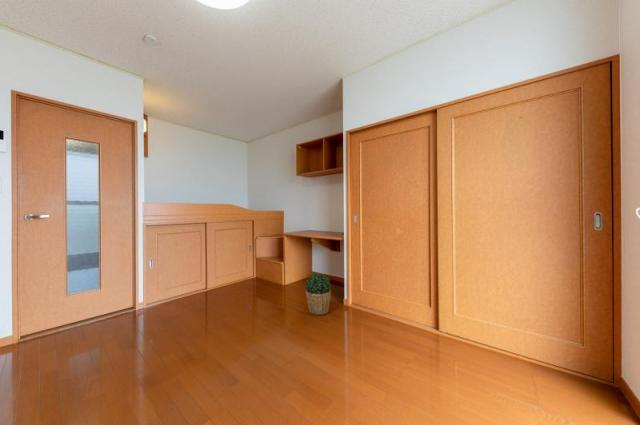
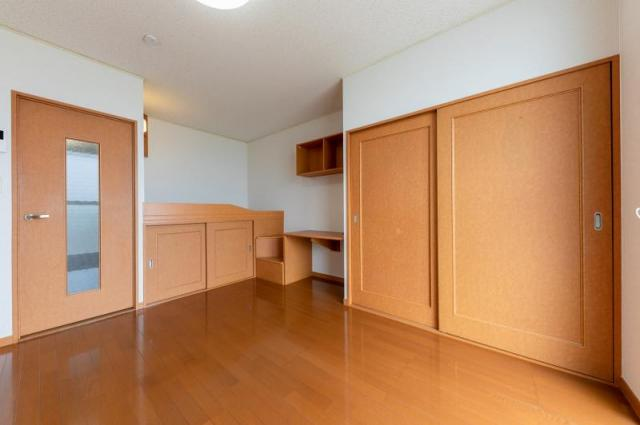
- potted plant [305,273,332,316]
